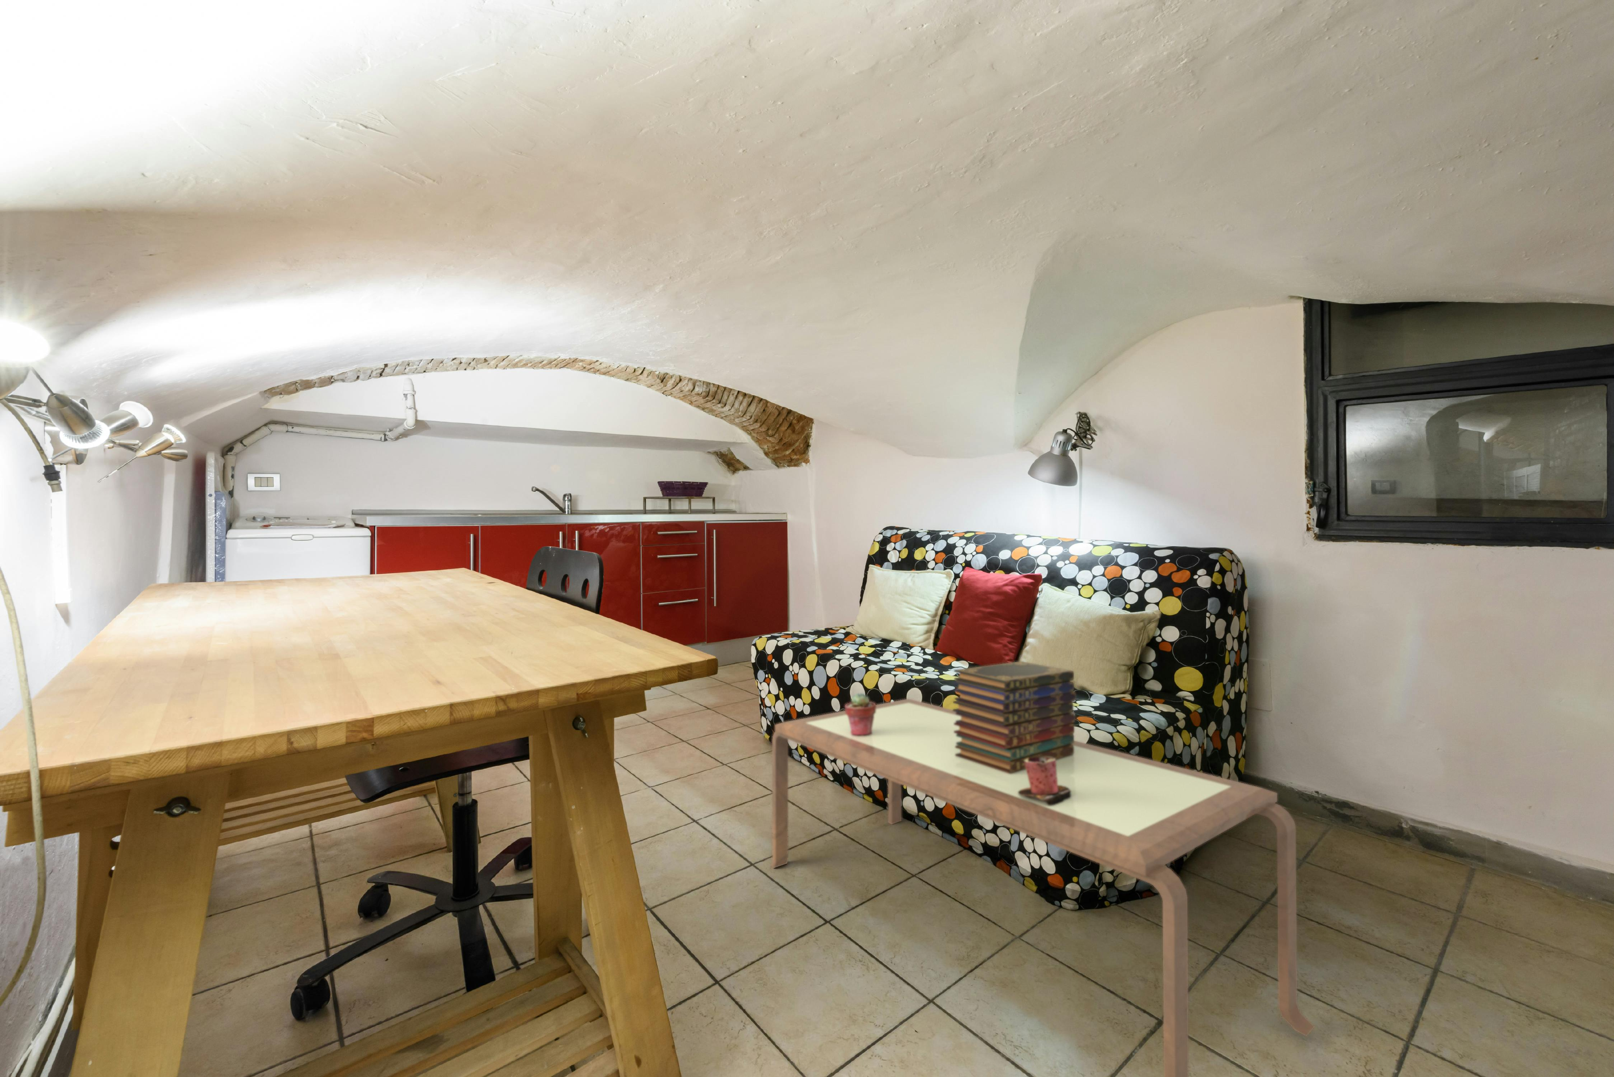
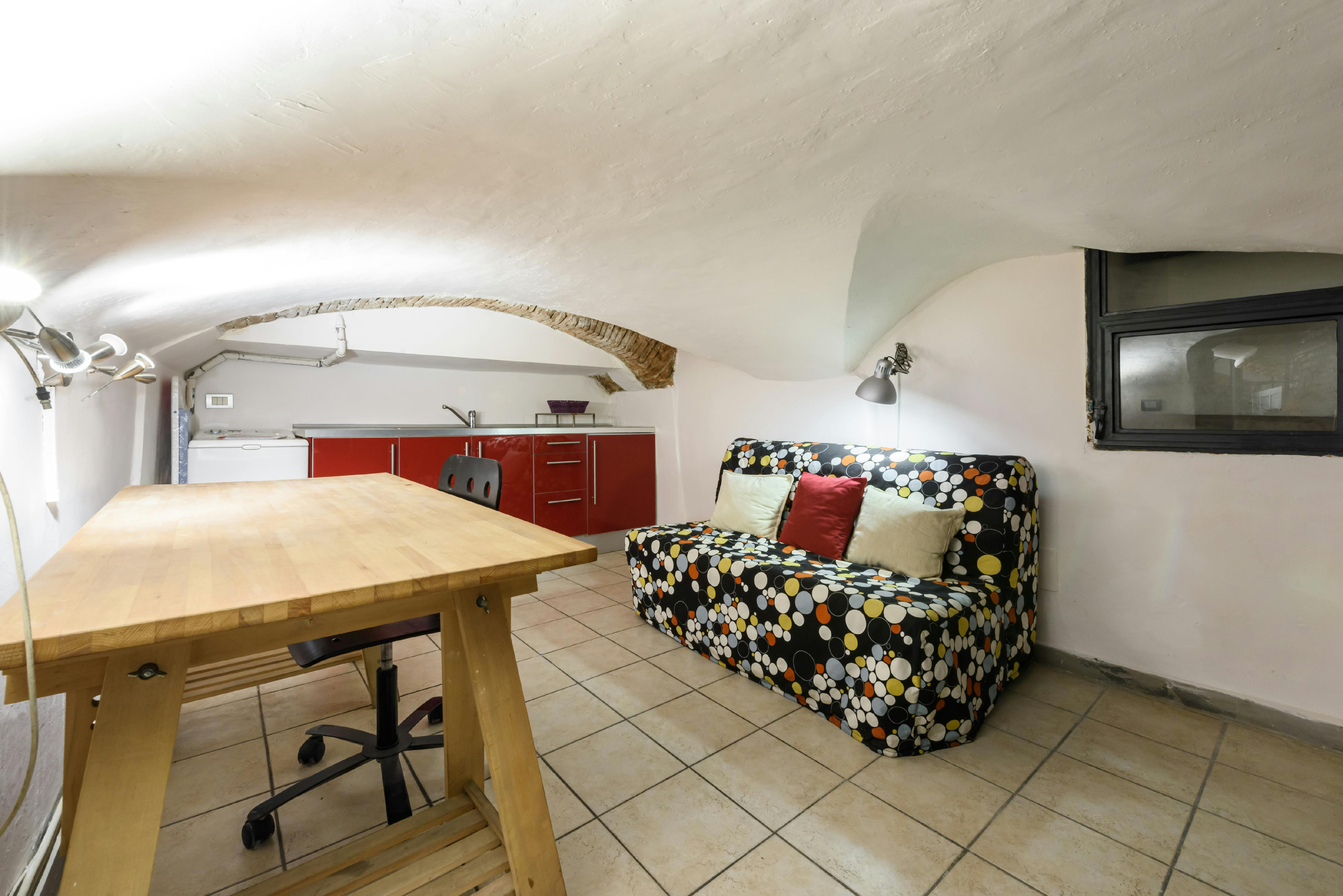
- potted succulent [845,692,876,736]
- mug [1018,755,1071,805]
- book stack [952,661,1076,774]
- coffee table [770,698,1315,1077]
